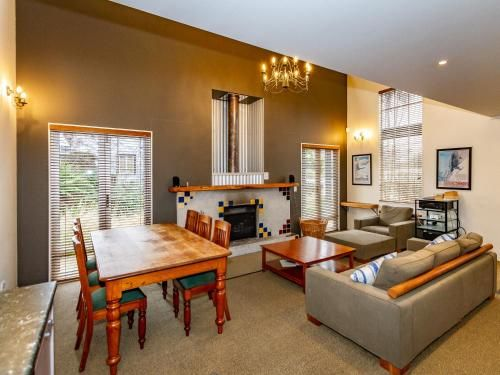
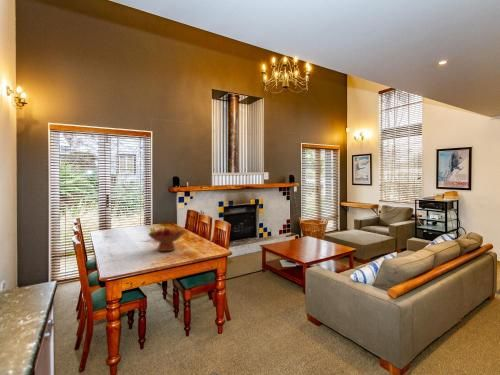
+ fruit bowl [147,226,185,252]
